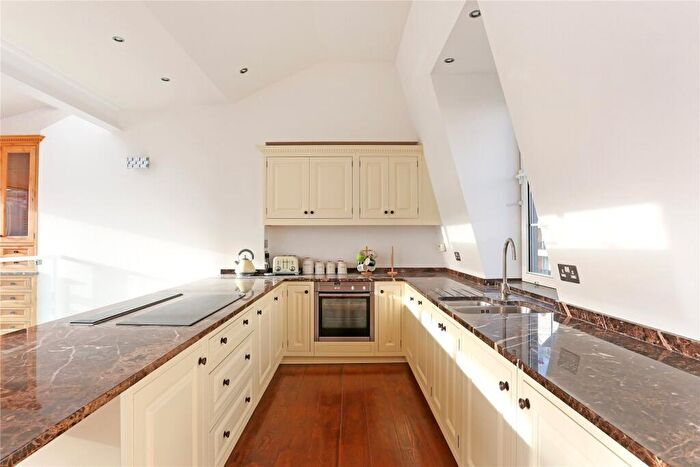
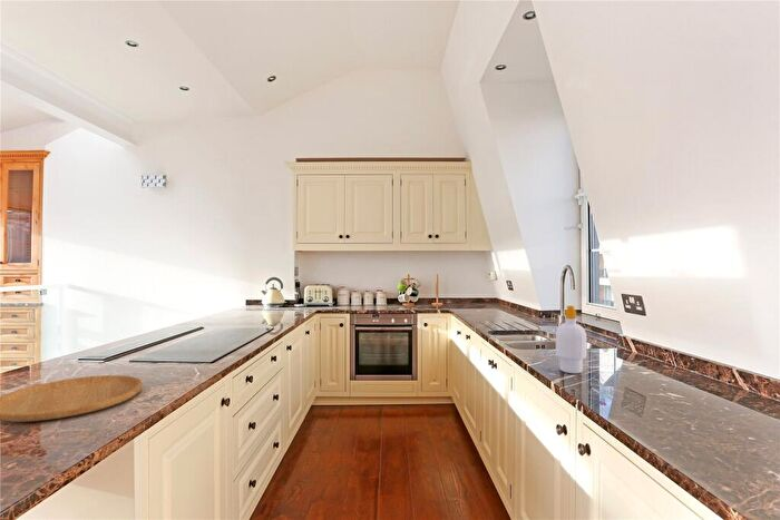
+ cutting board [0,374,144,423]
+ soap bottle [555,304,587,374]
